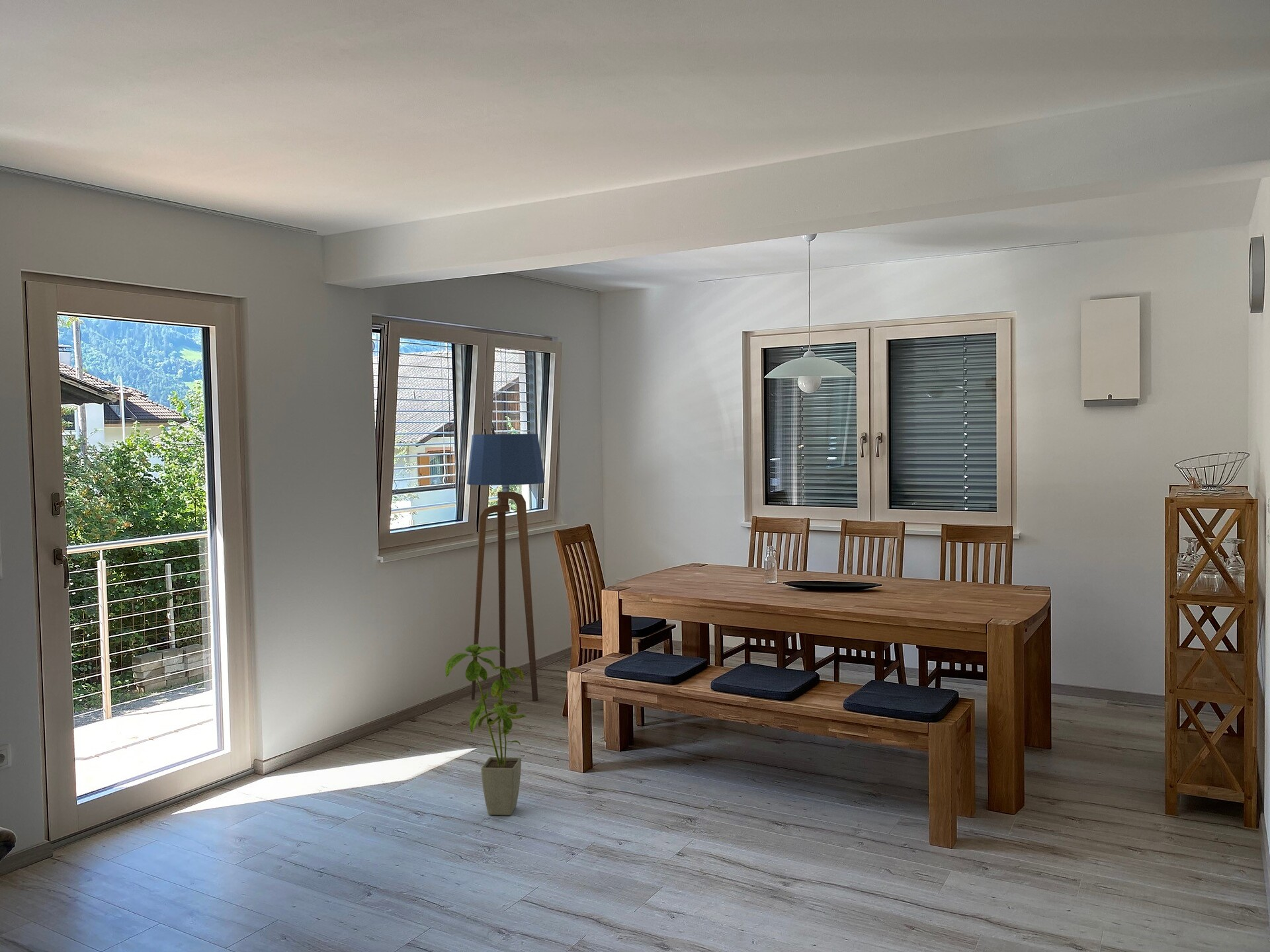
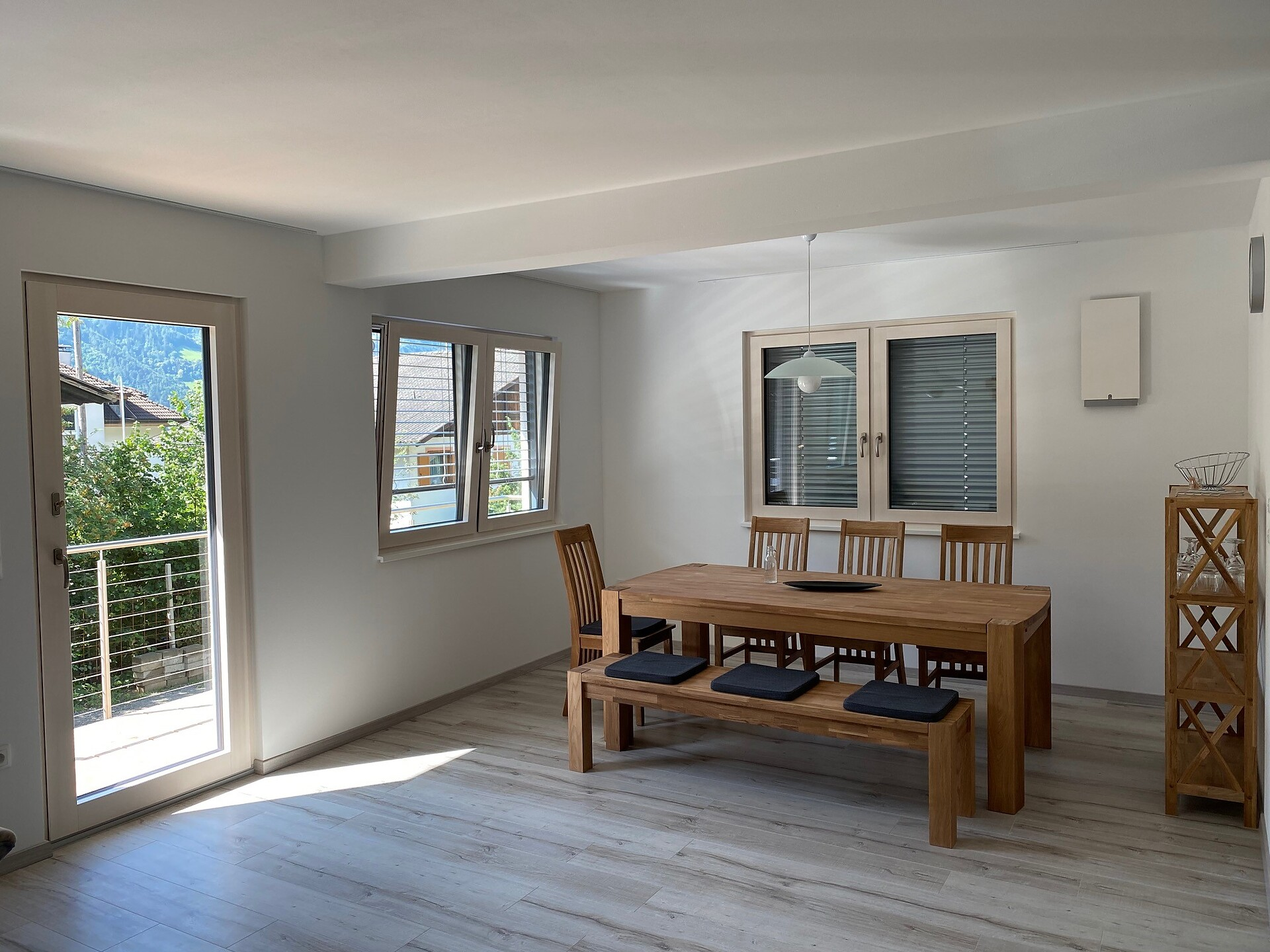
- house plant [445,644,527,816]
- floor lamp [466,433,546,701]
